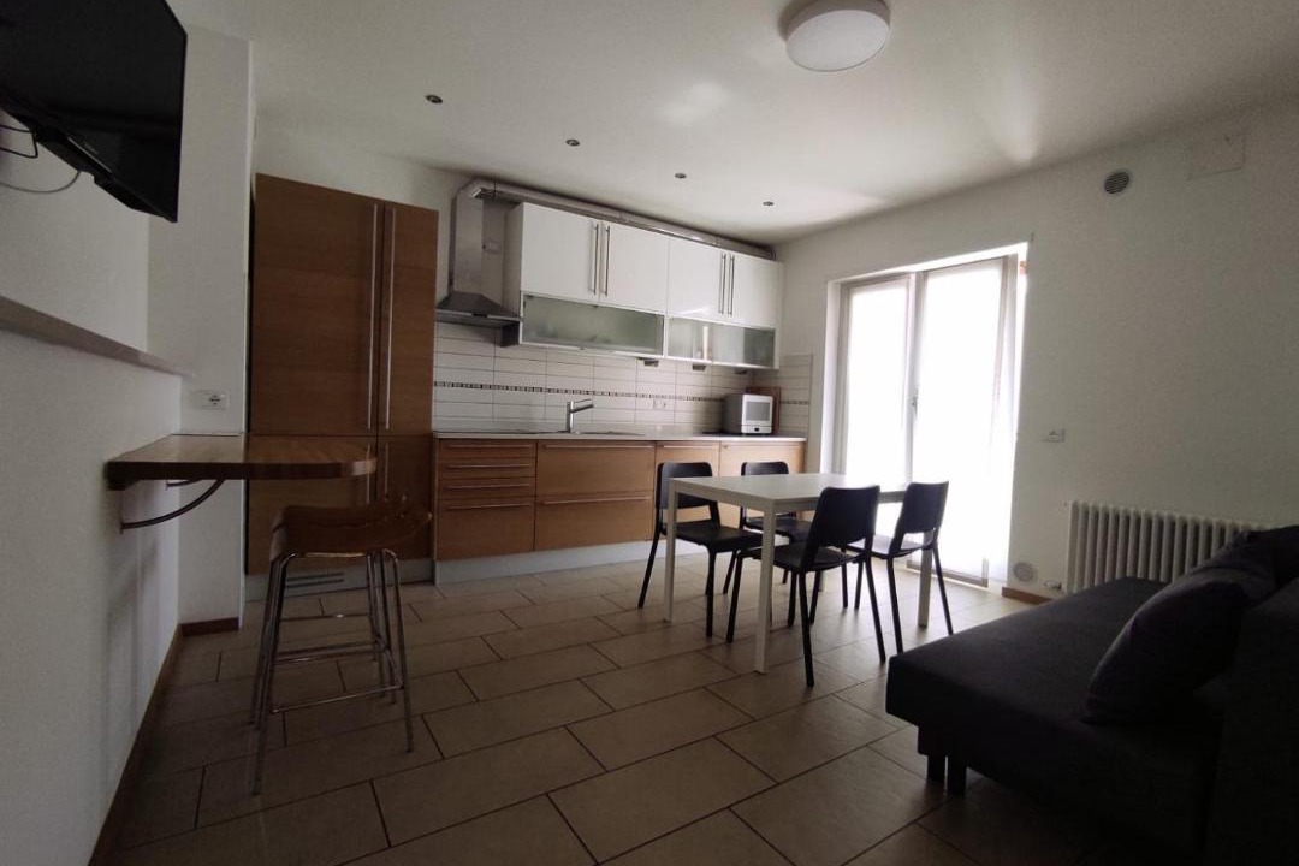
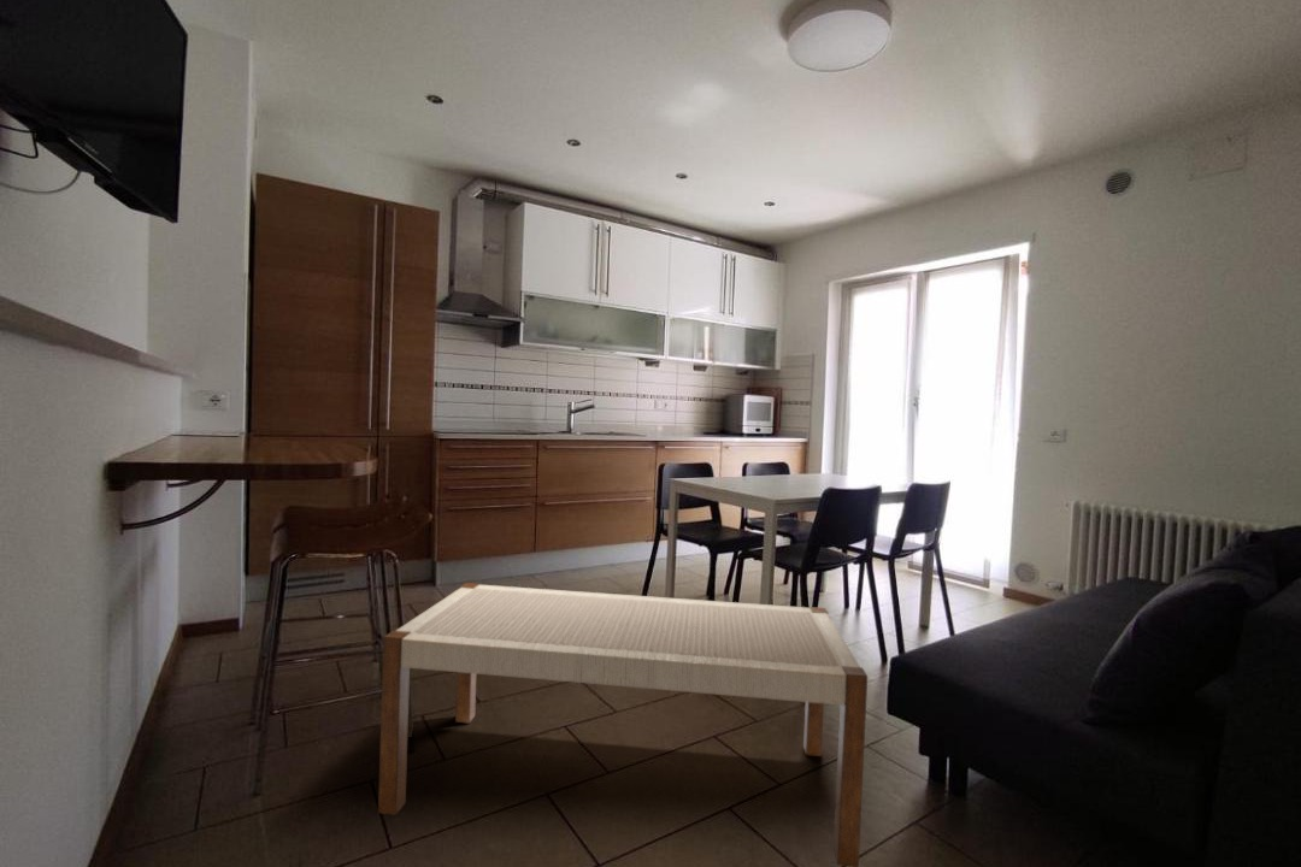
+ bench [377,582,869,867]
